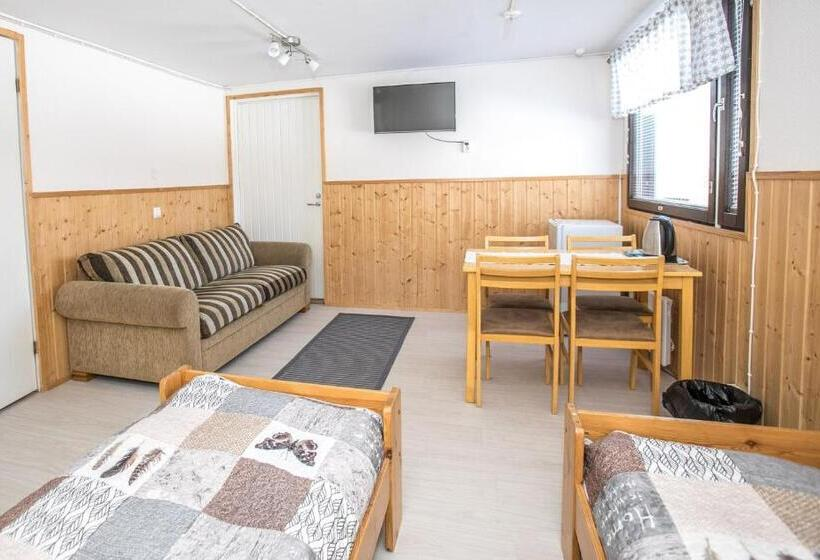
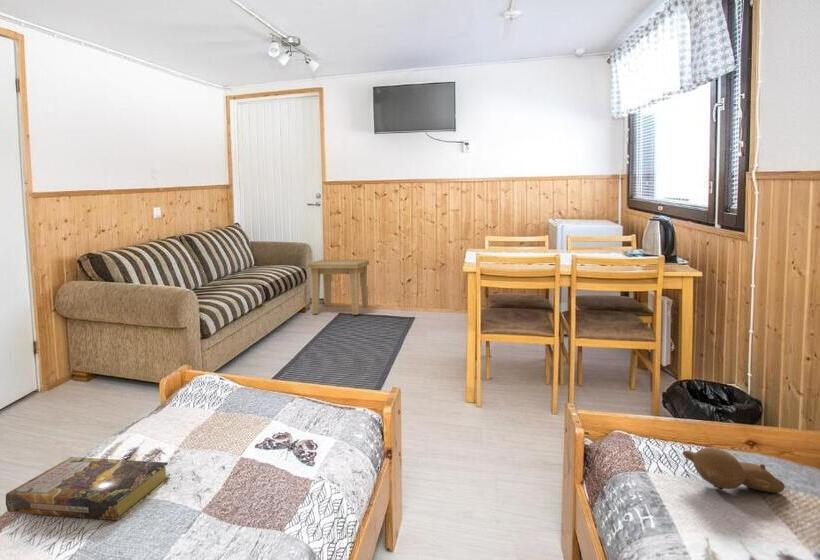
+ teddy bear [682,447,786,494]
+ book [5,456,171,521]
+ side table [307,259,370,315]
